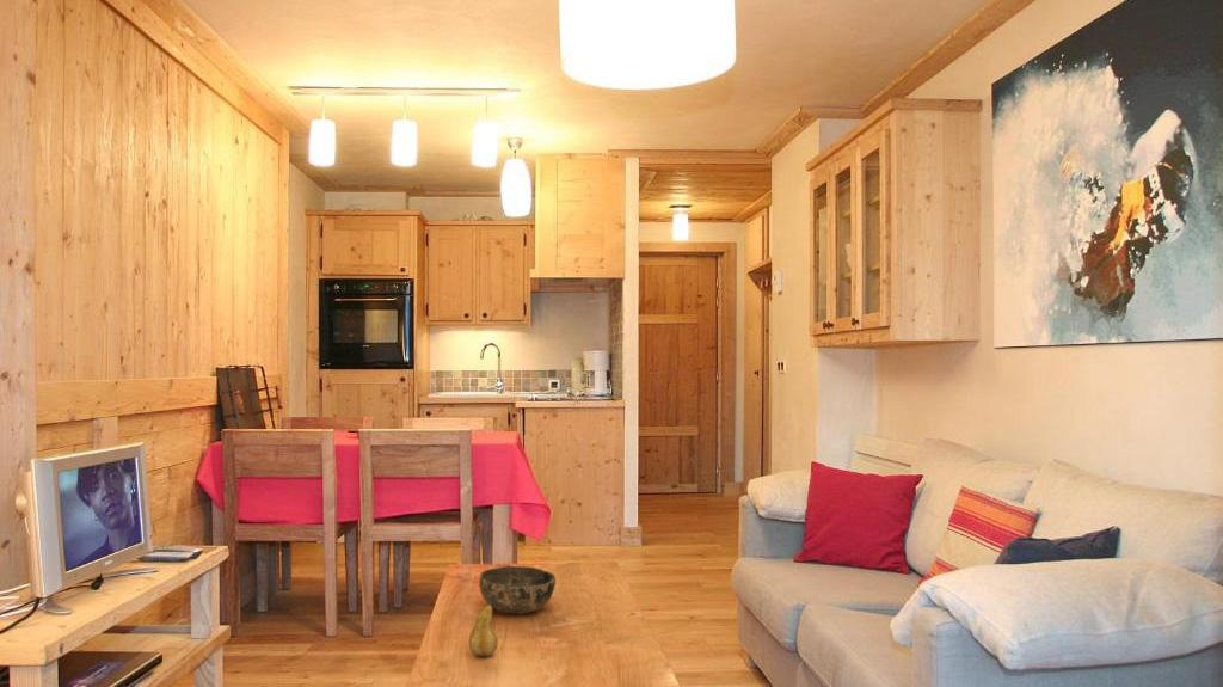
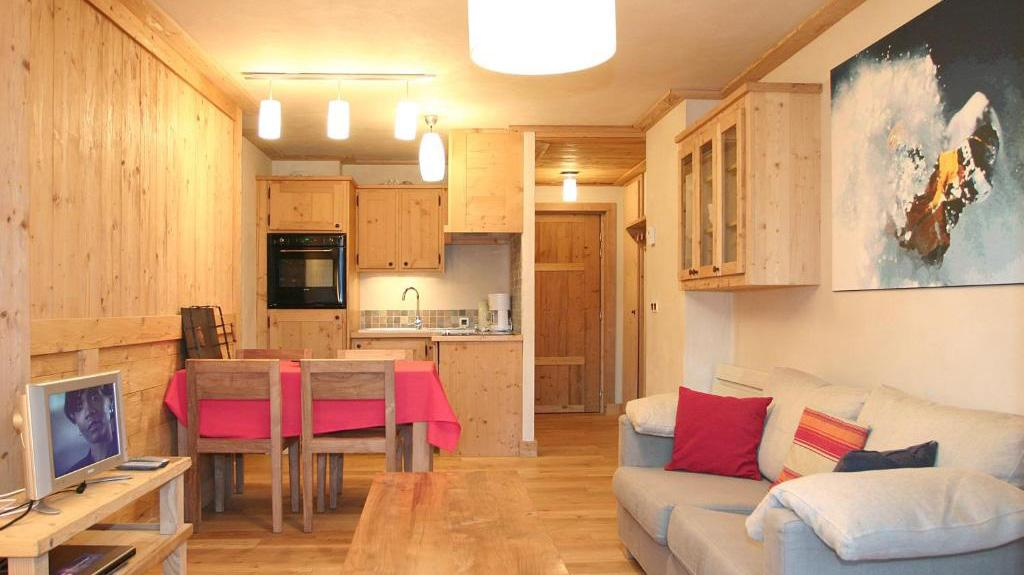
- bowl [478,565,557,614]
- fruit [468,605,499,657]
